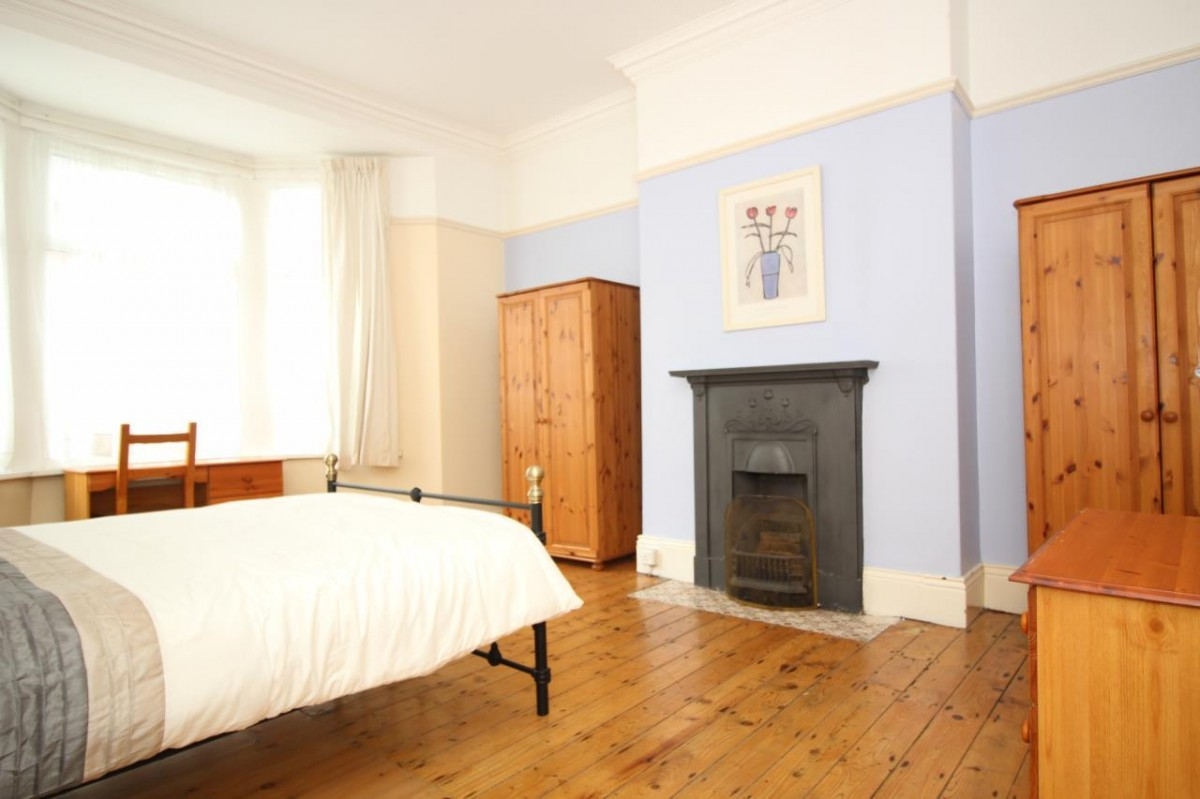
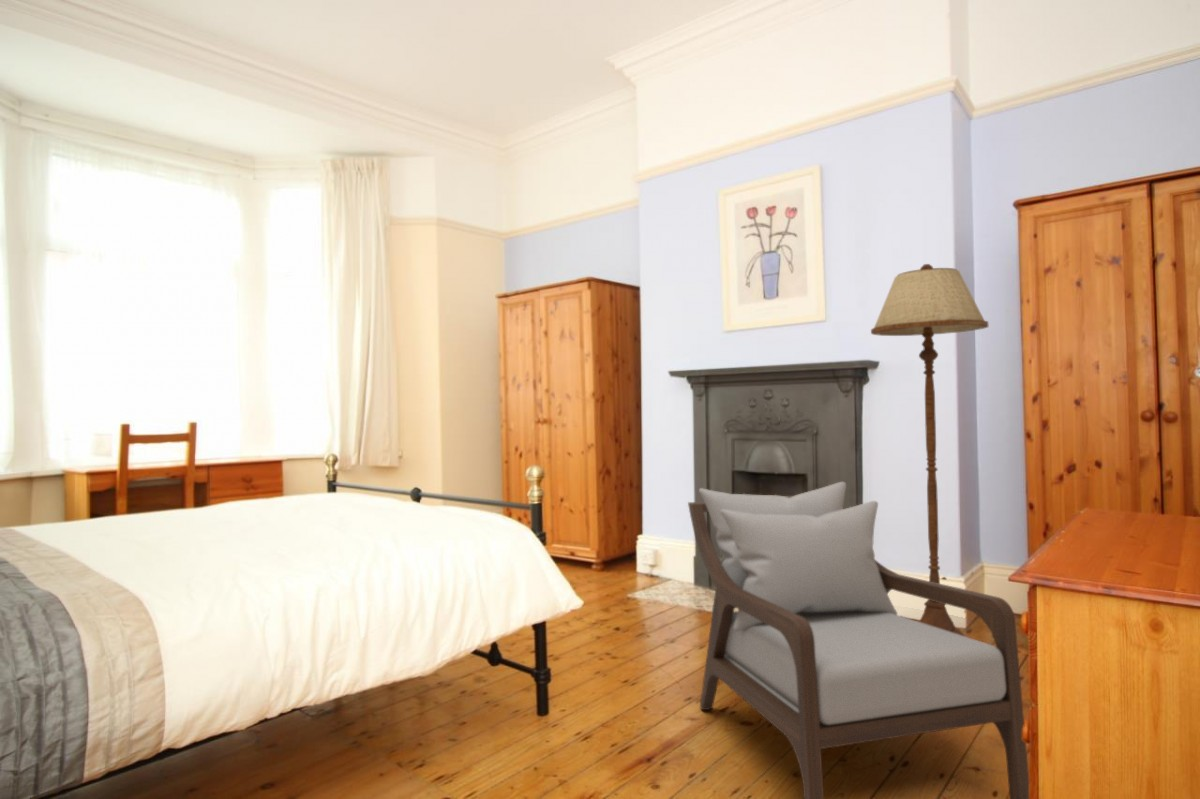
+ armchair [687,481,1030,799]
+ floor lamp [870,263,989,637]
